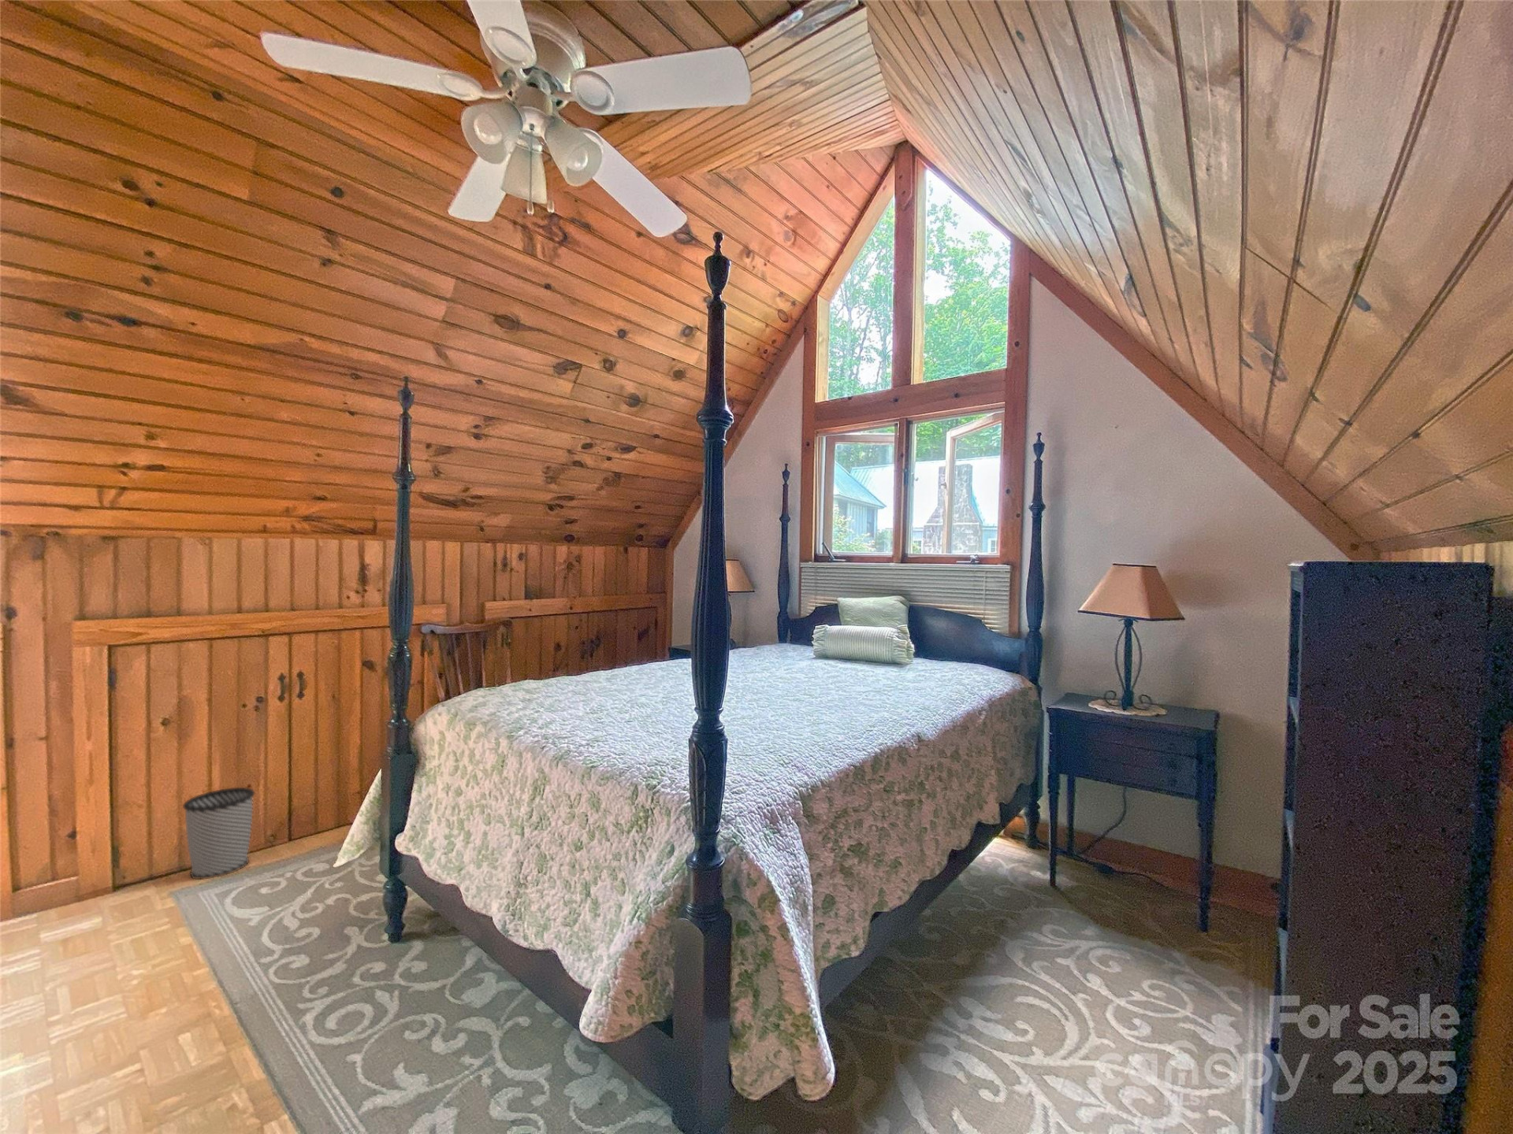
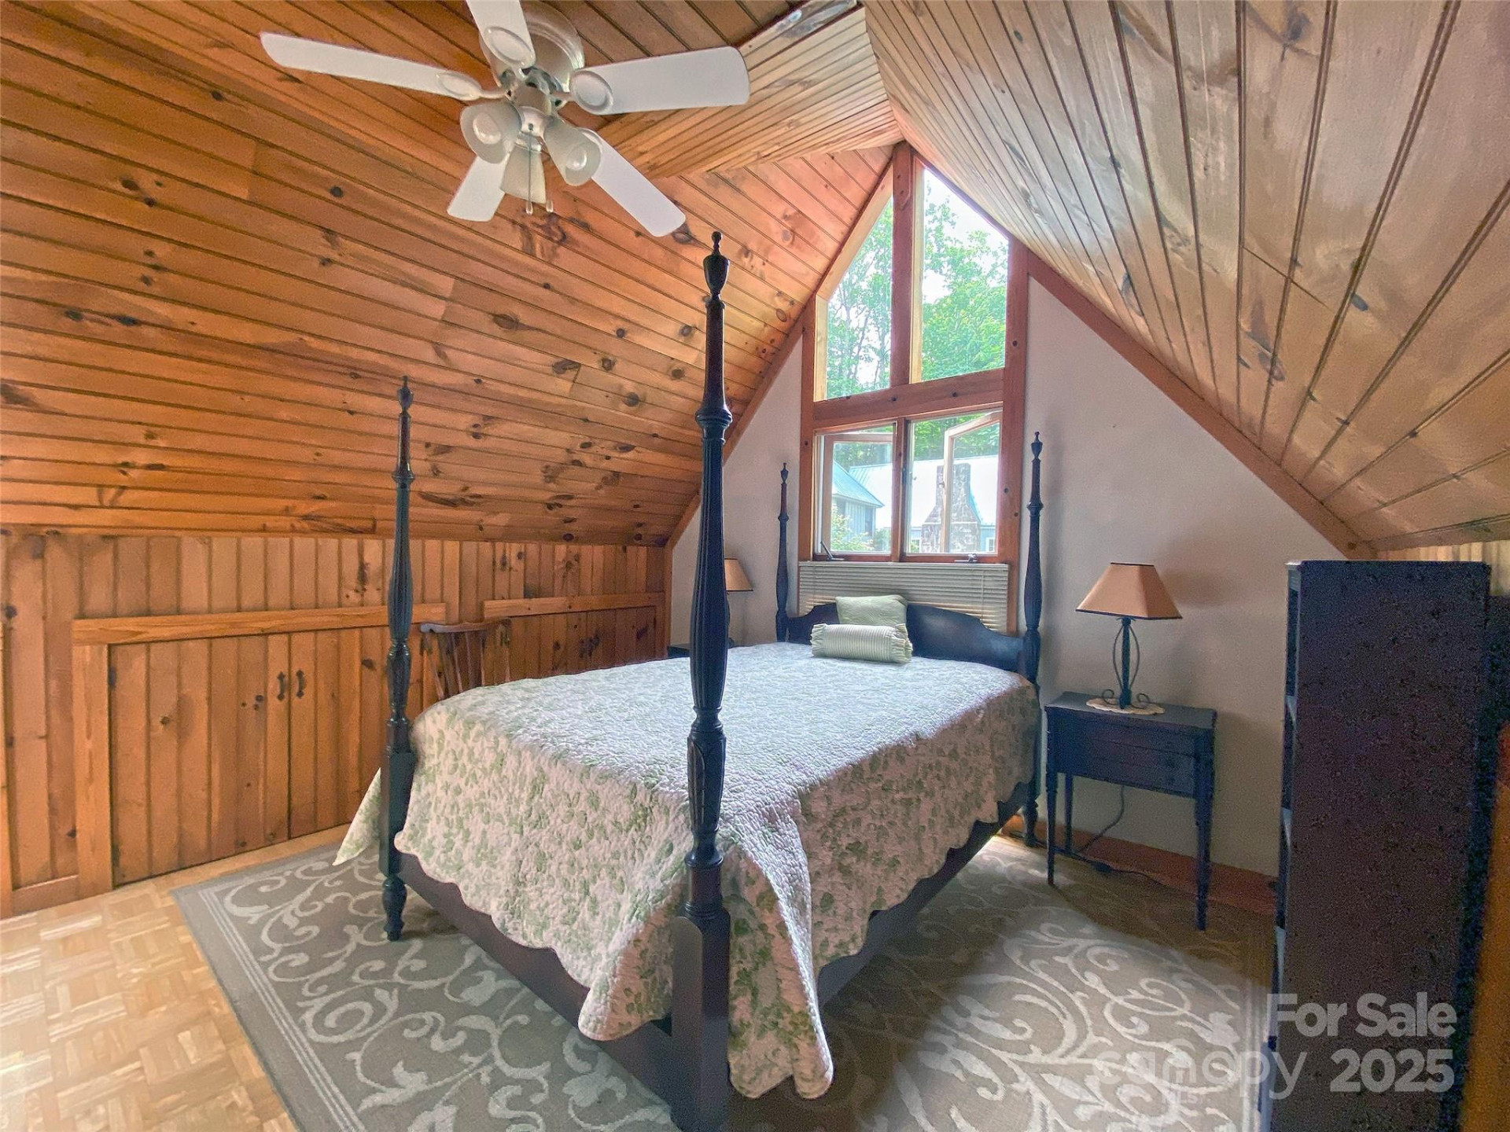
- wastebasket [182,786,255,879]
